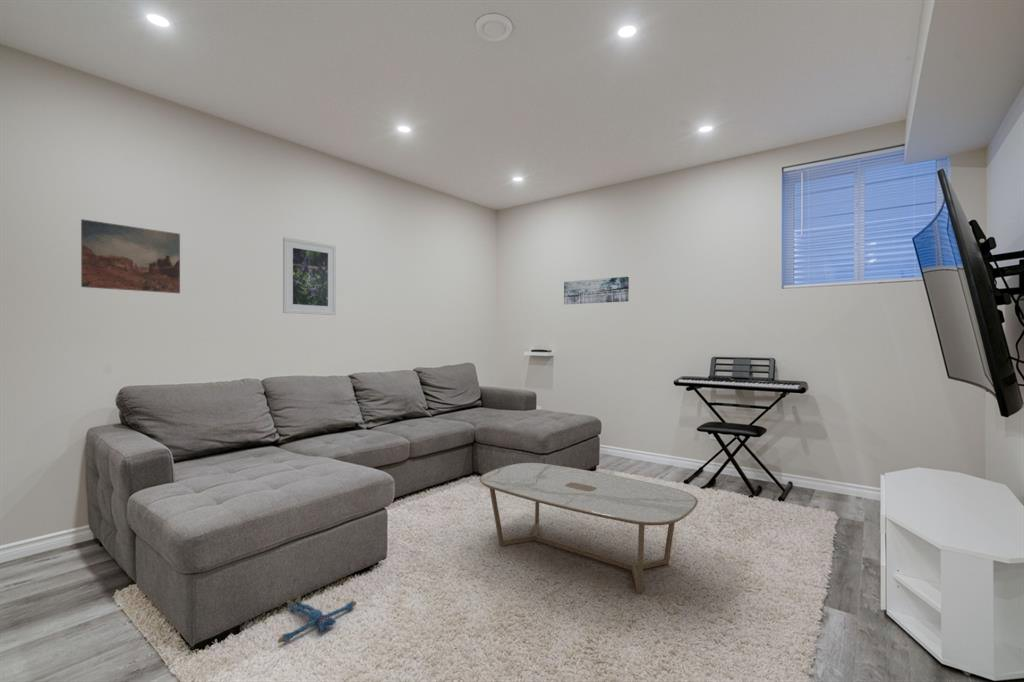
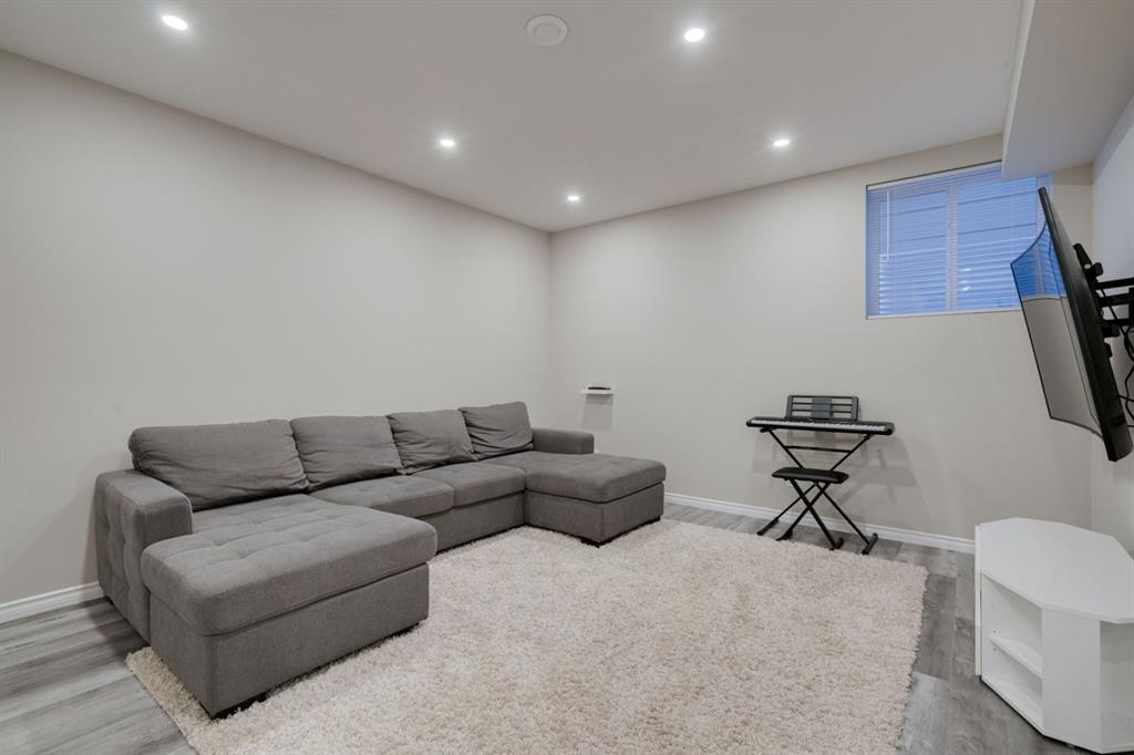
- wall art [80,218,181,294]
- plush toy [277,594,358,644]
- coffee table [478,462,699,594]
- wall art [563,276,630,305]
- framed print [282,236,337,316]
